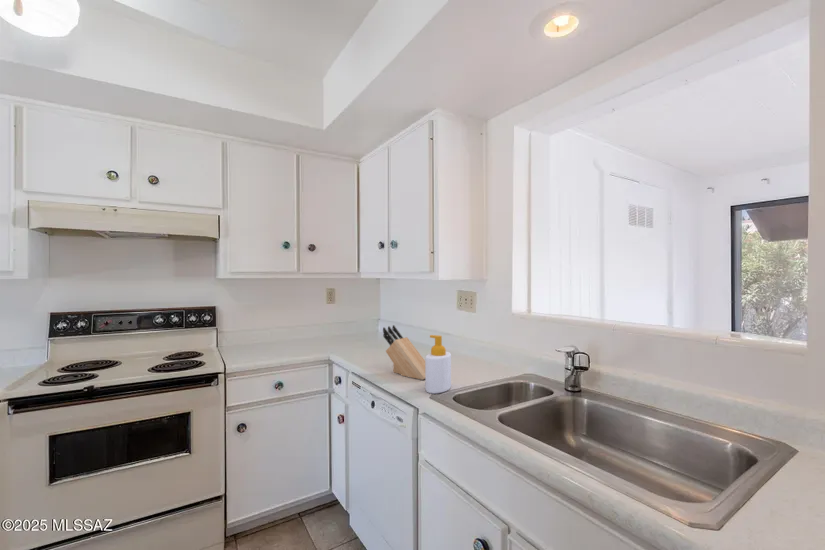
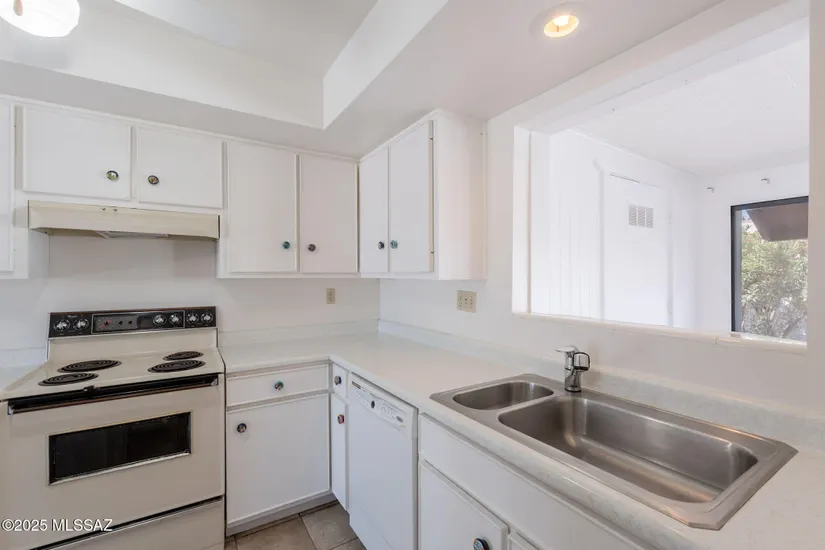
- knife block [382,324,426,381]
- soap bottle [424,334,452,394]
